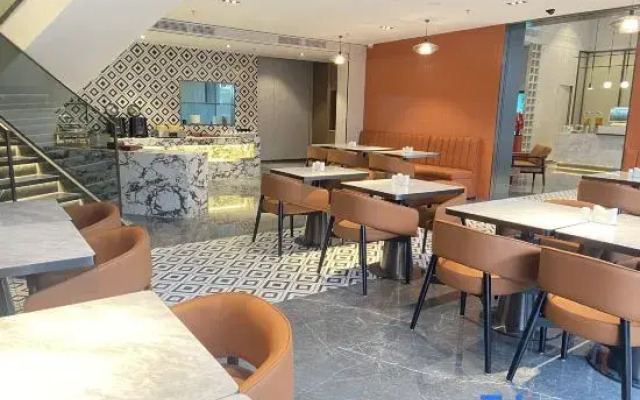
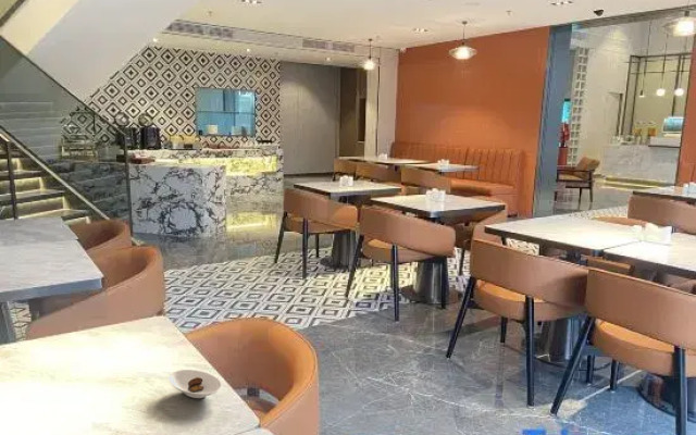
+ saucer [167,369,223,399]
